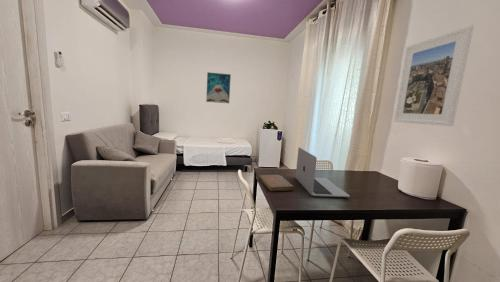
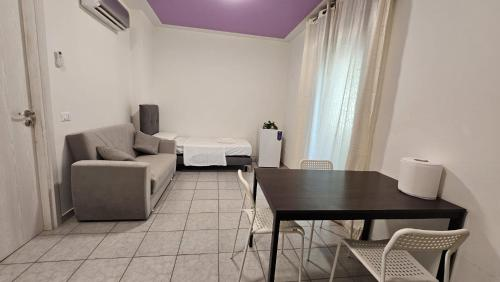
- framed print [393,24,475,127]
- laptop [295,146,351,198]
- wall art [205,71,232,104]
- notebook [259,174,296,192]
